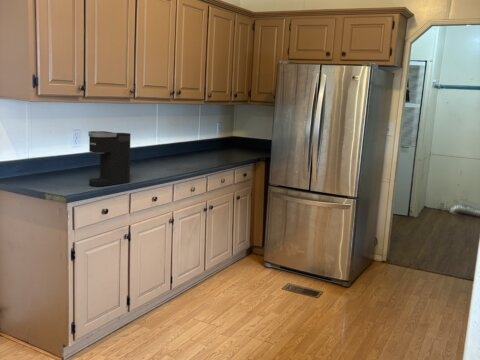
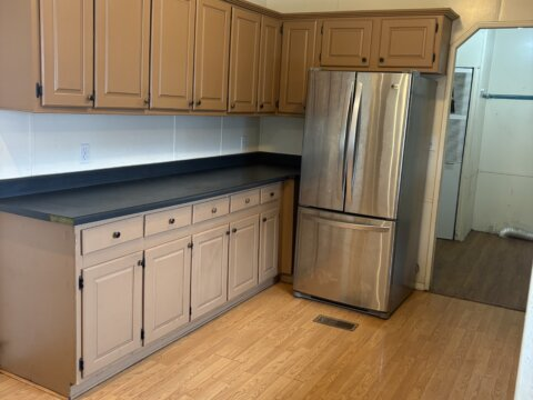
- coffee maker [87,130,132,187]
